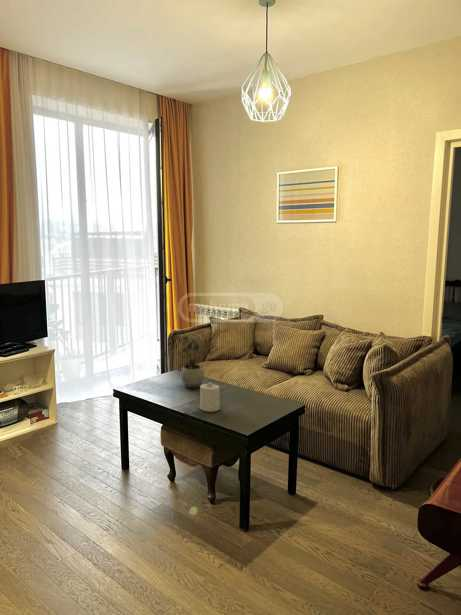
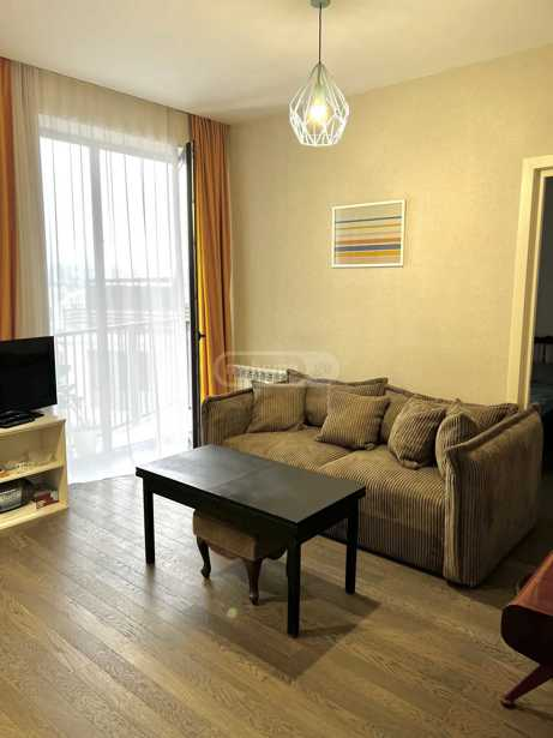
- candle [199,381,221,413]
- potted plant [175,331,205,389]
